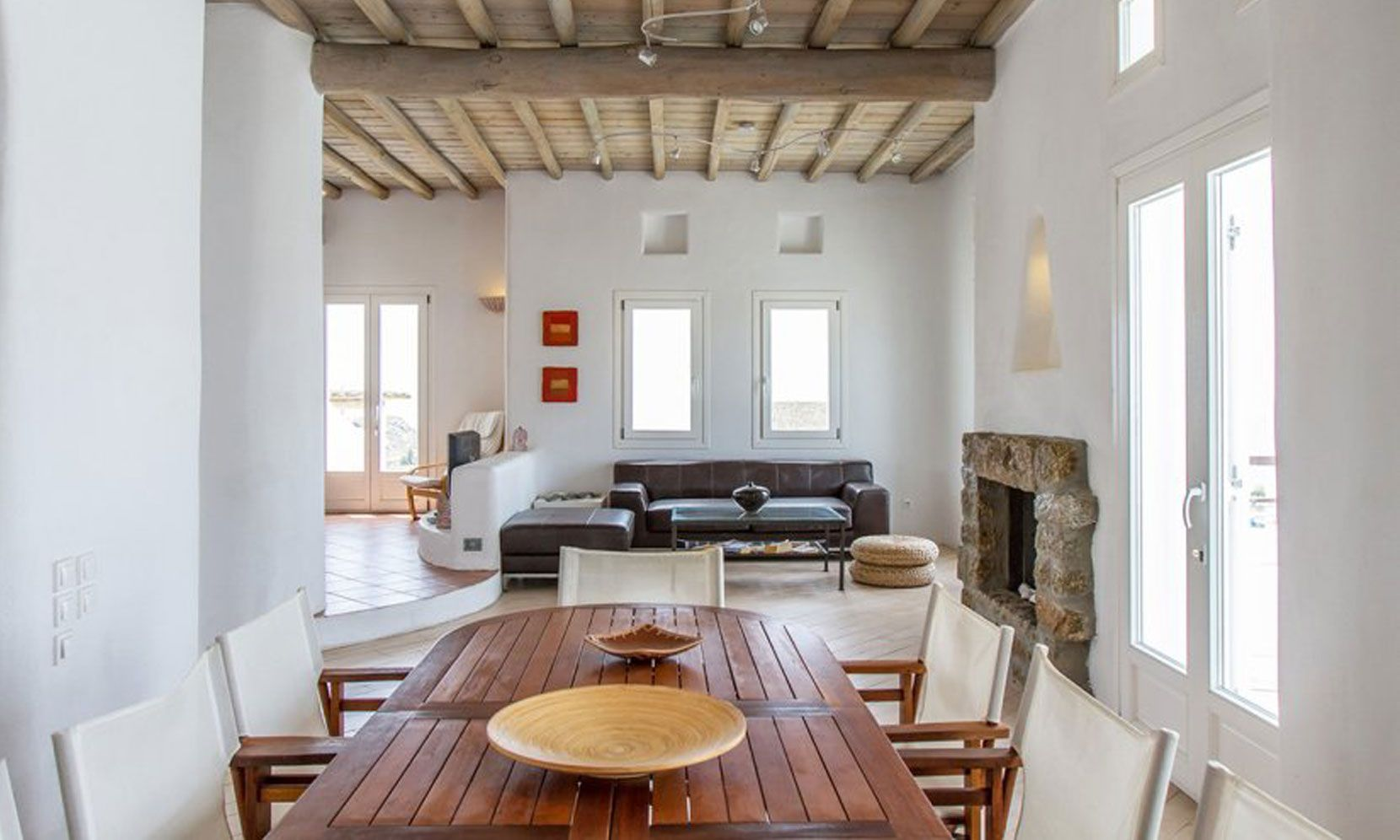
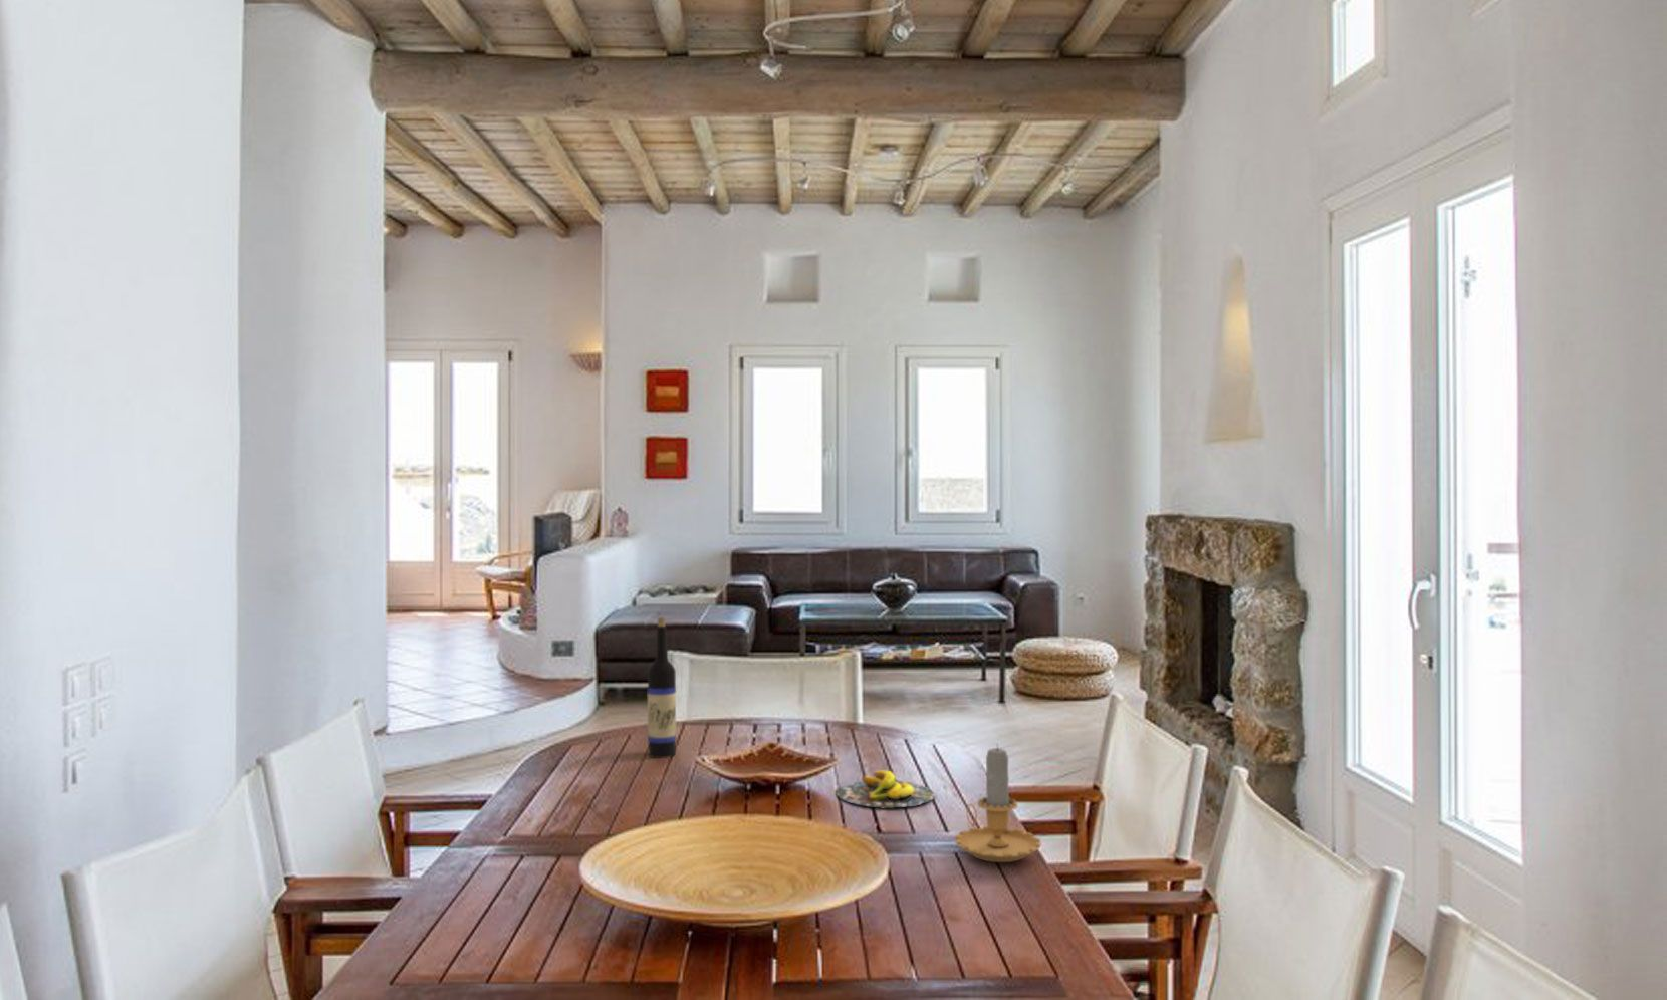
+ candle [954,743,1042,863]
+ banana [836,769,936,808]
+ wine bottle [647,617,676,760]
